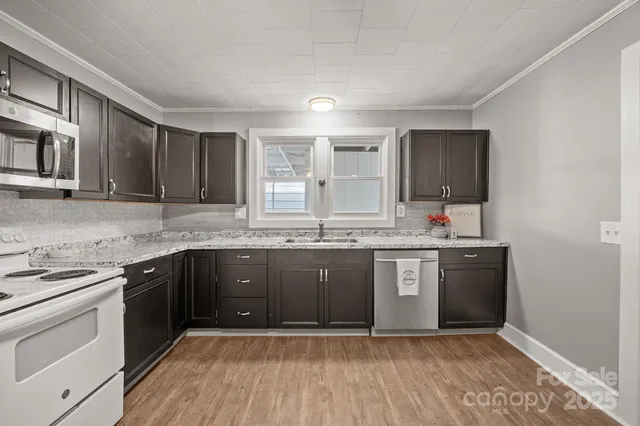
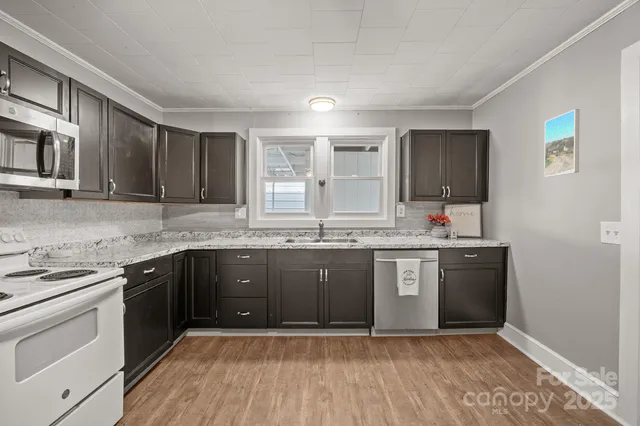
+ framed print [543,108,580,178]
